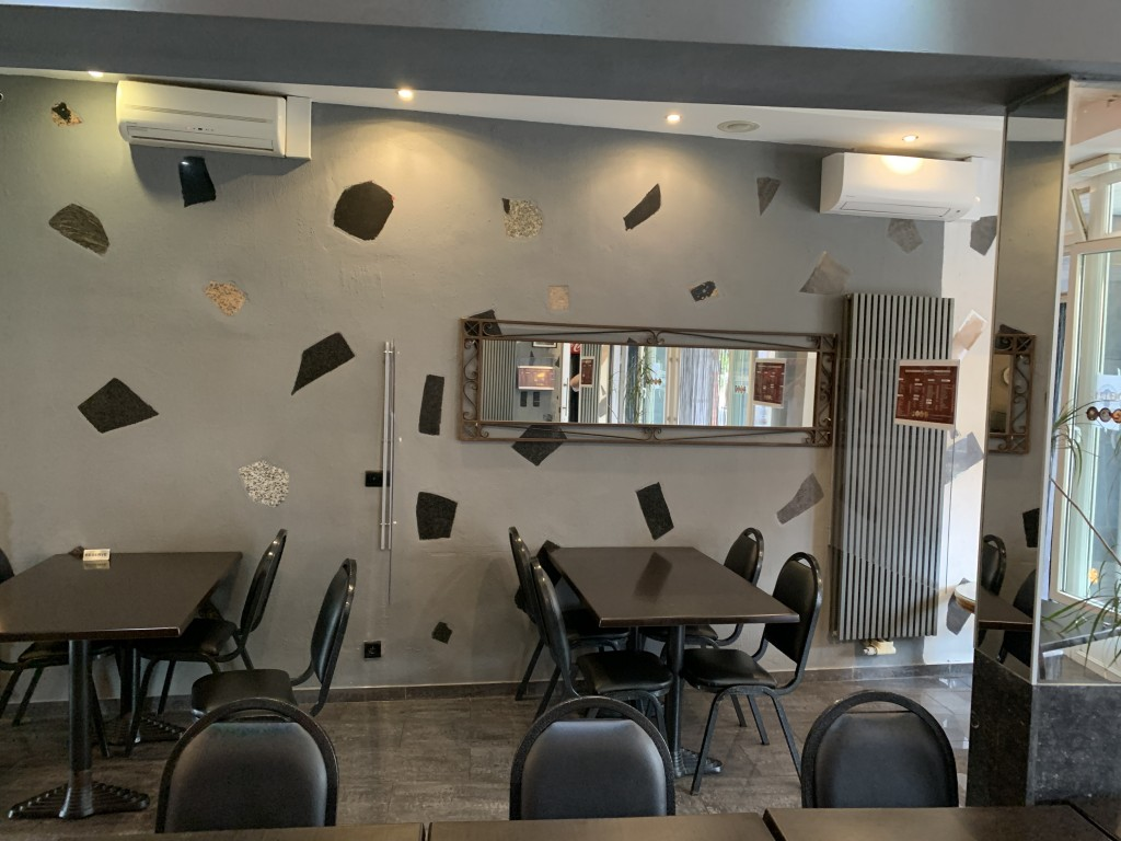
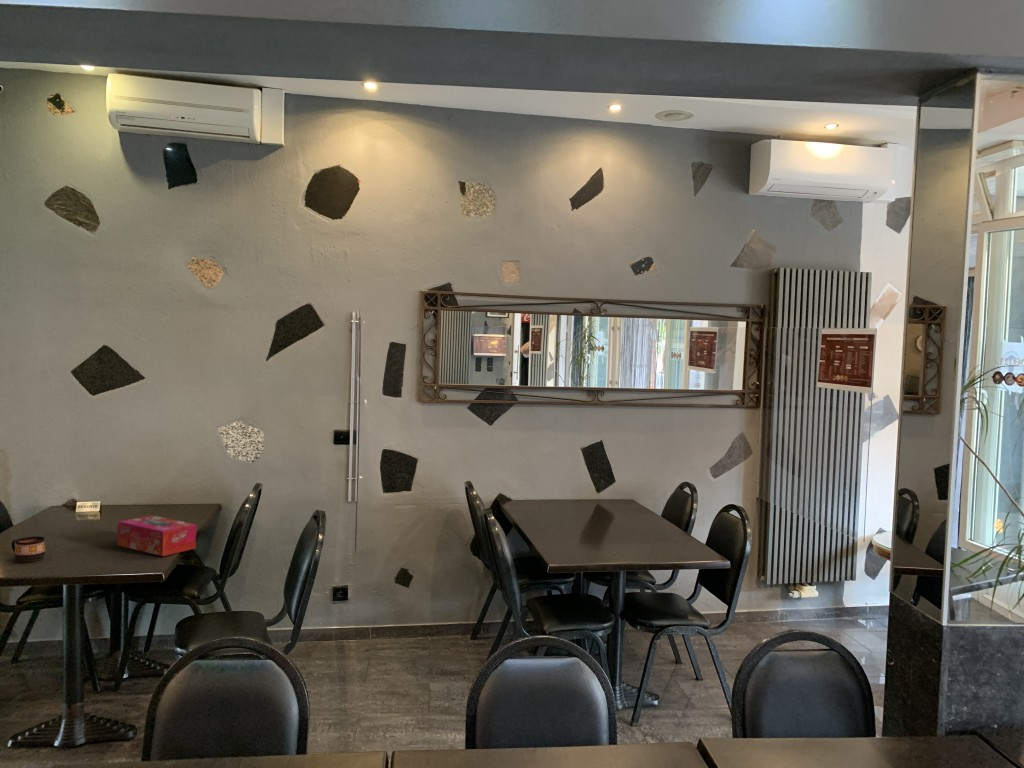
+ cup [10,535,46,563]
+ tissue box [116,514,197,557]
